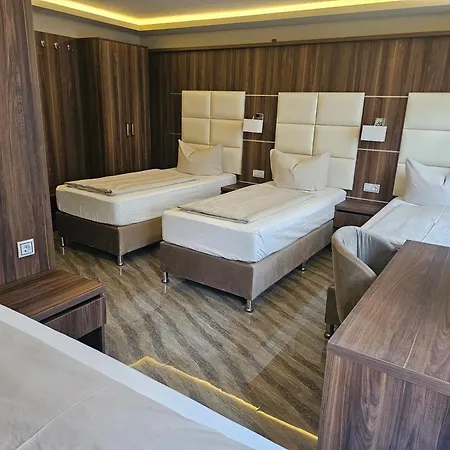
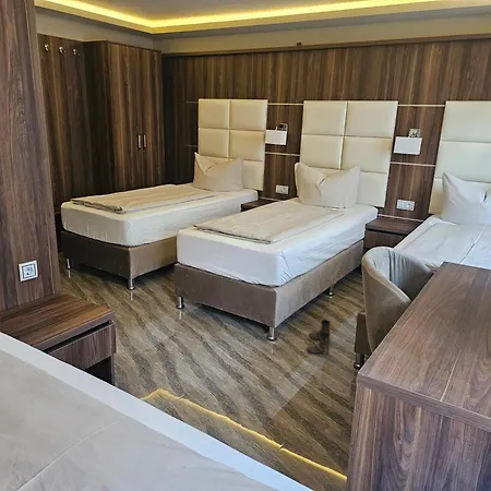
+ boots [306,319,332,356]
